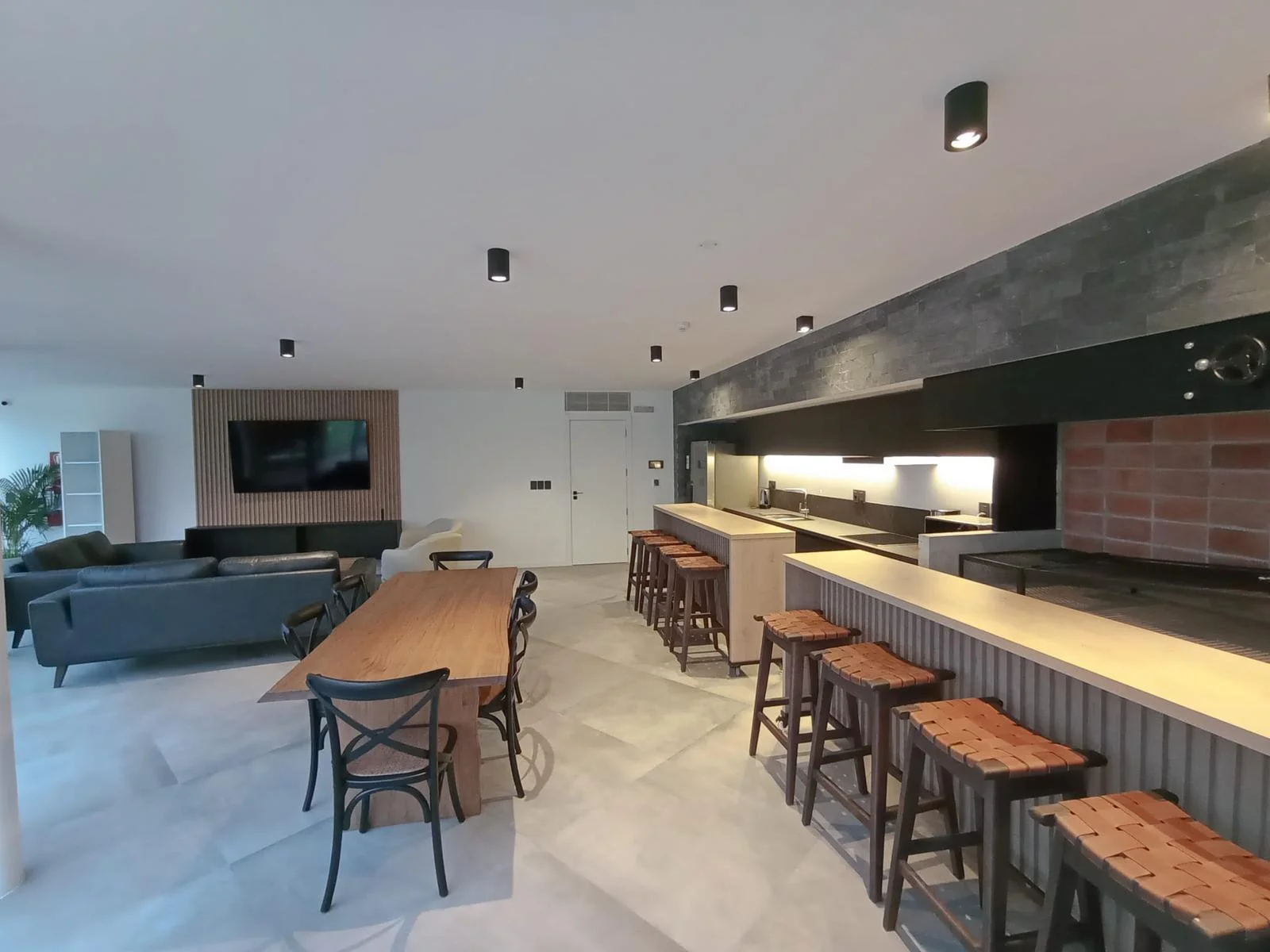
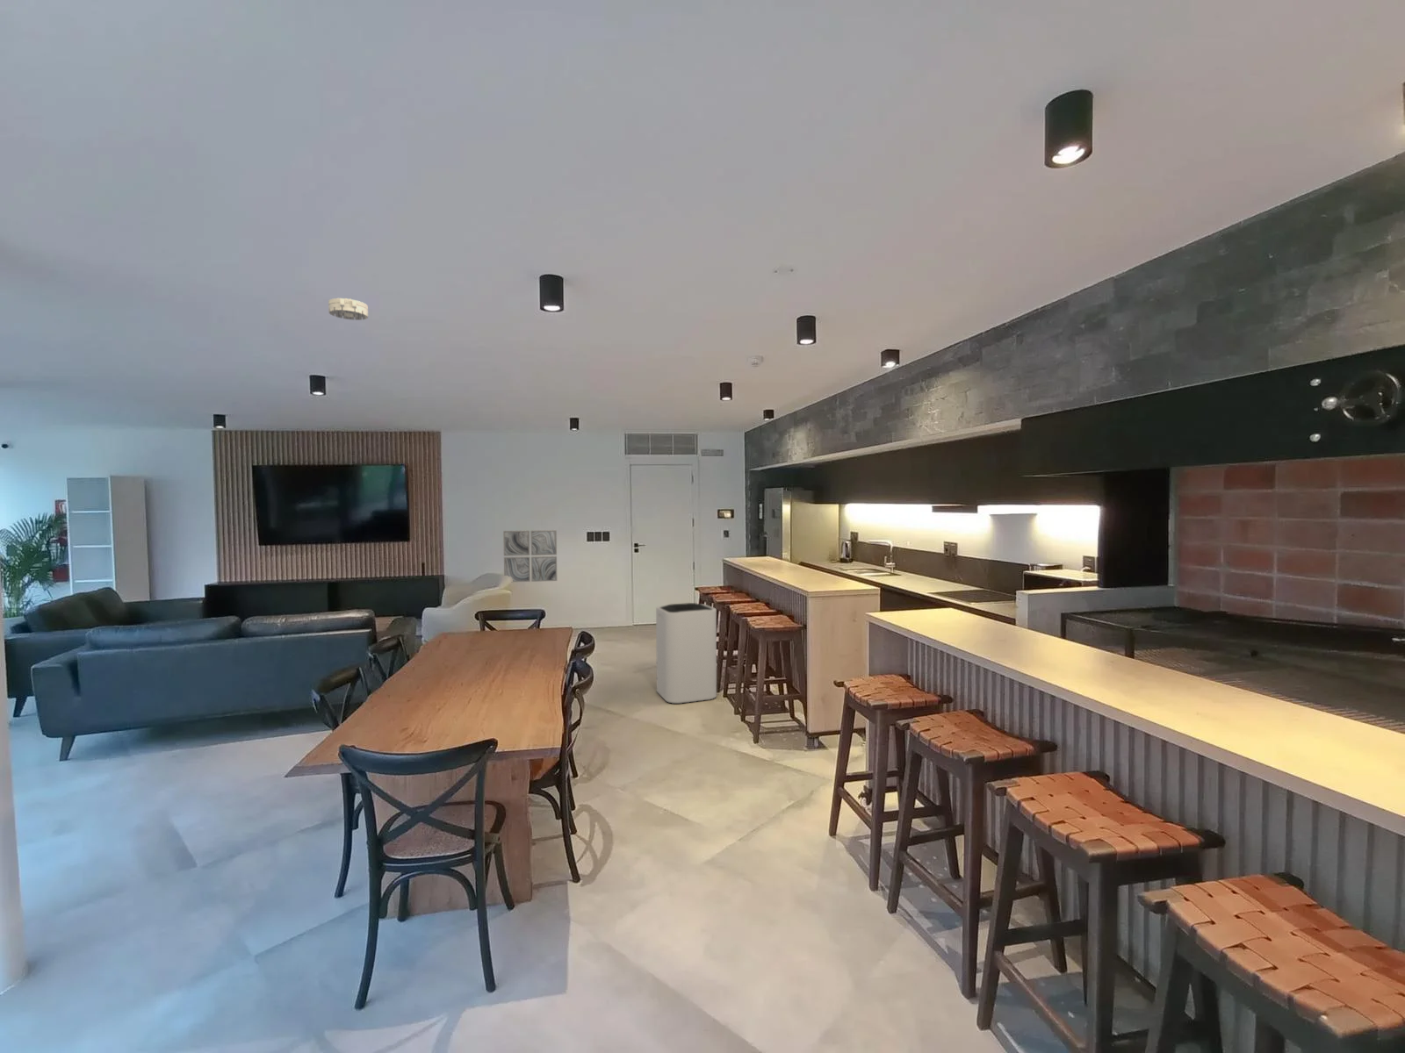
+ smoke detector [327,298,368,321]
+ trash can [655,602,717,705]
+ wall art [502,529,558,583]
